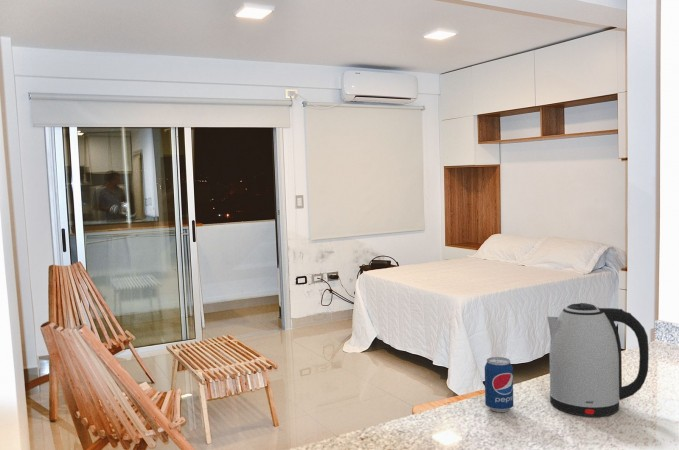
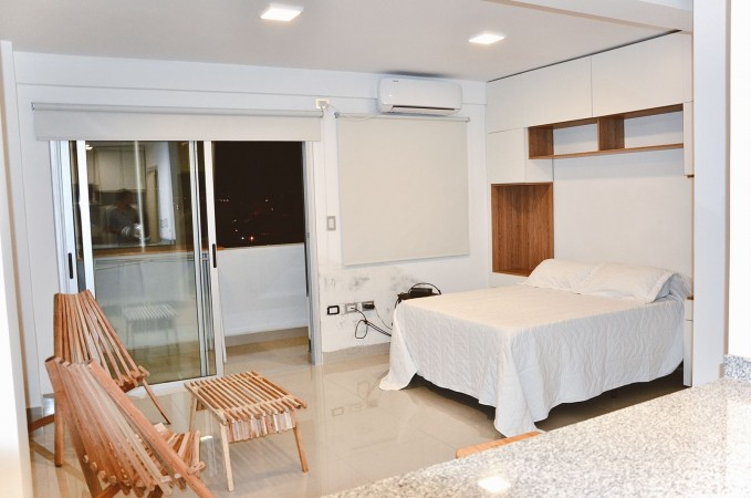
- beverage can [484,356,514,413]
- kettle [546,302,650,417]
